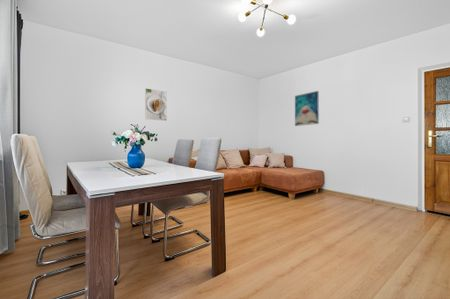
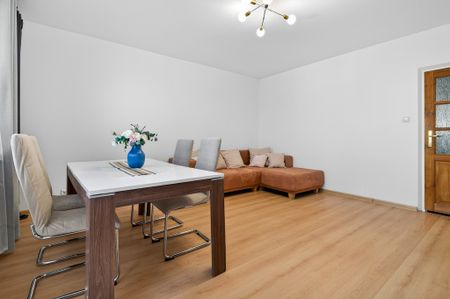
- wall art [294,90,320,127]
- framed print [144,87,168,122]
